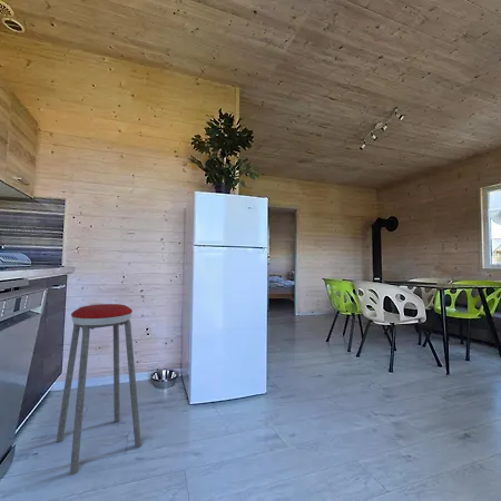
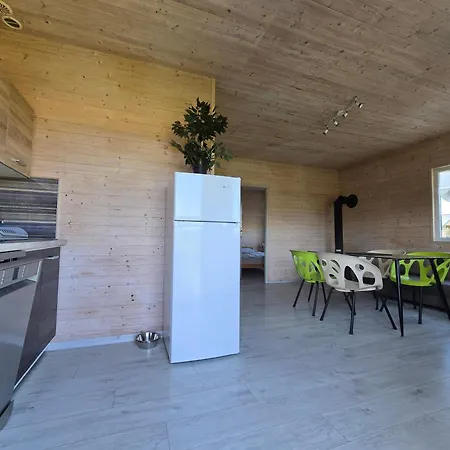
- music stool [56,303,143,477]
